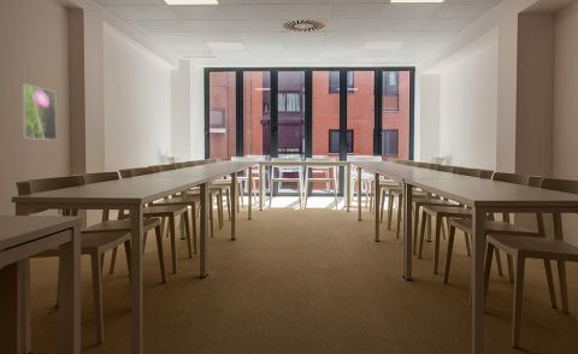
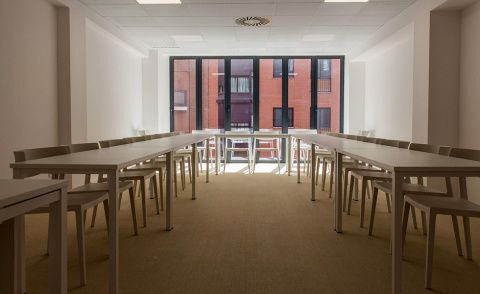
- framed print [20,83,58,141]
